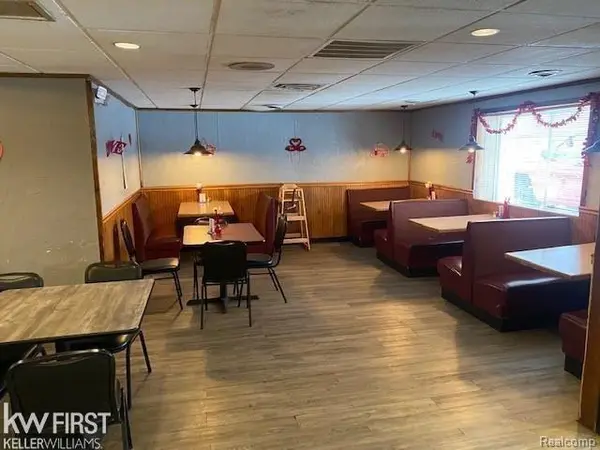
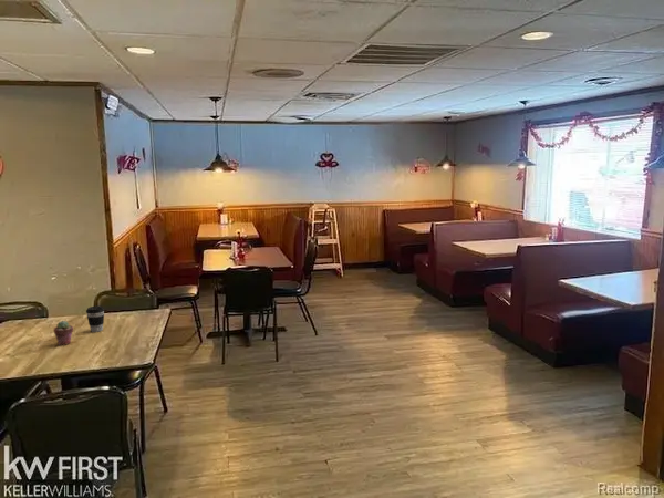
+ potted succulent [53,320,74,346]
+ coffee cup [85,305,105,333]
